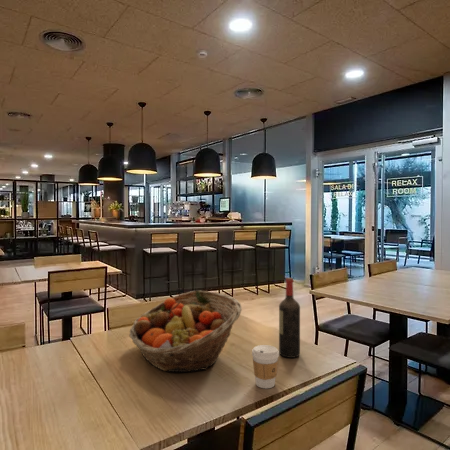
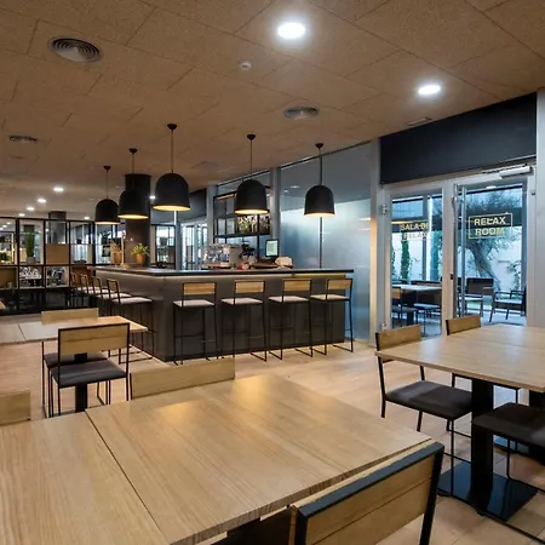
- coffee cup [251,344,280,389]
- fruit basket [128,290,243,373]
- wine bottle [278,277,301,359]
